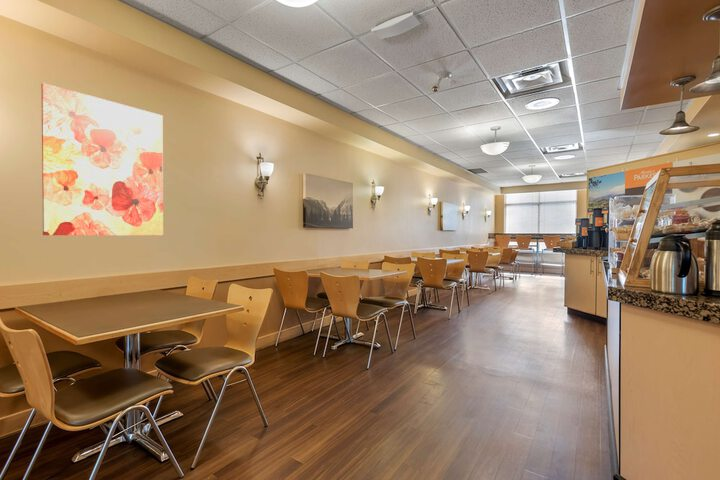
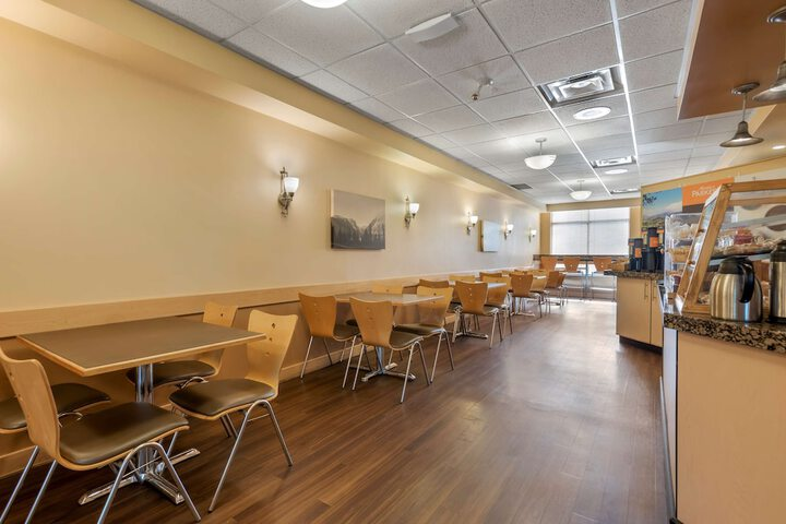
- wall art [40,82,164,236]
